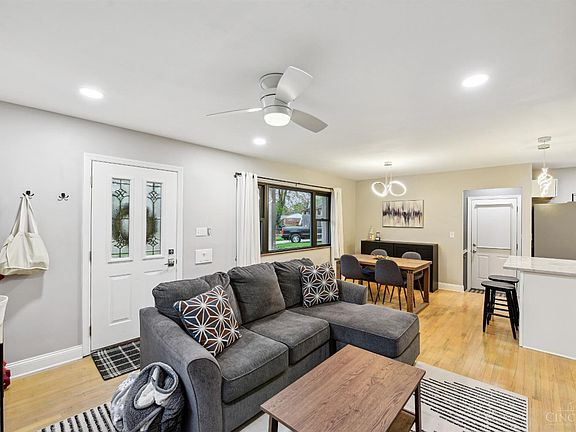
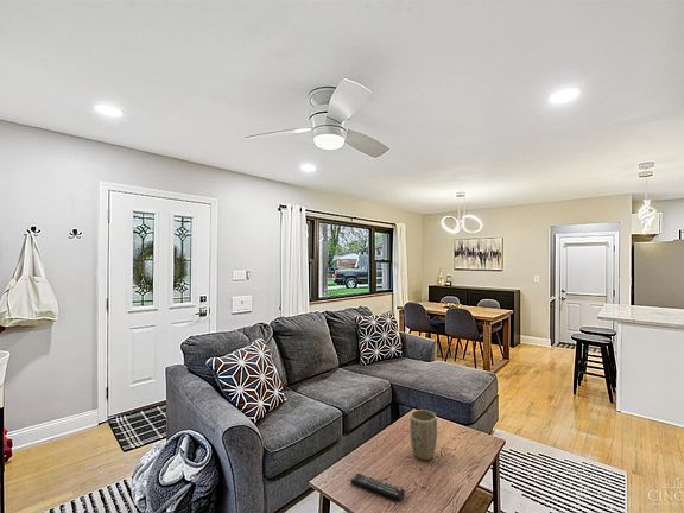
+ remote control [349,473,406,501]
+ plant pot [408,408,438,461]
